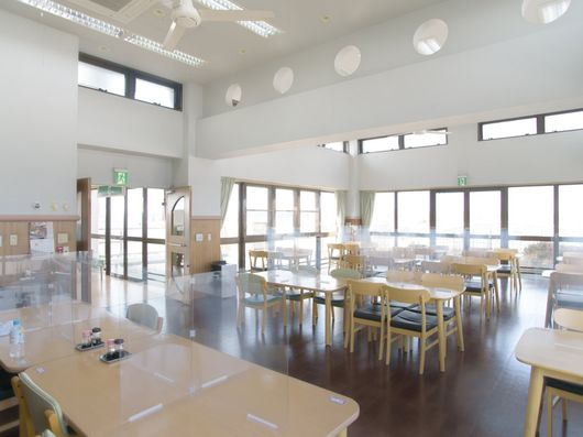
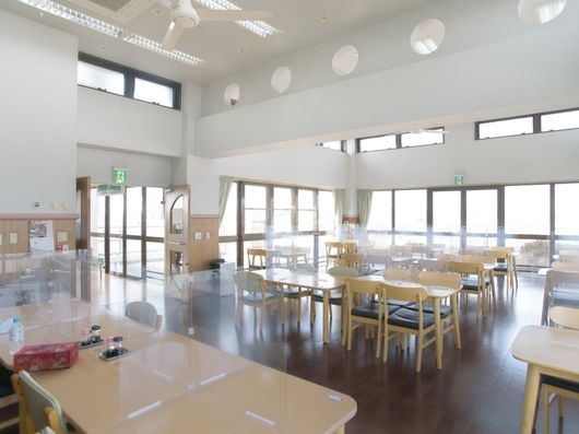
+ tissue box [12,341,80,374]
